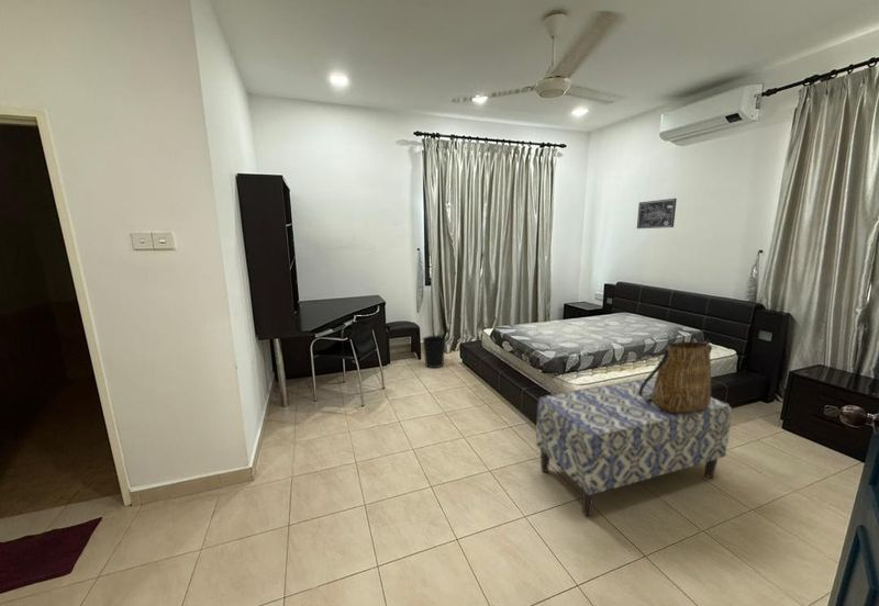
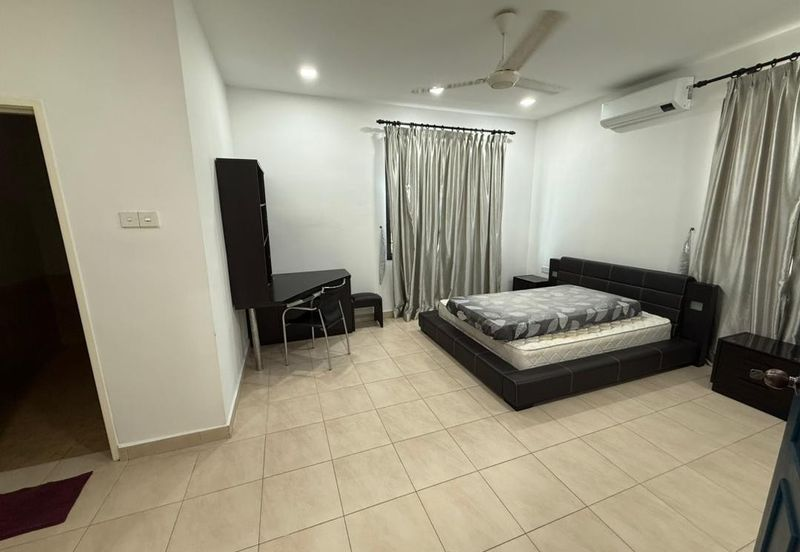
- wall art [636,198,678,229]
- tote bag [638,338,713,414]
- bench [535,377,733,517]
- wastebasket [422,335,447,369]
